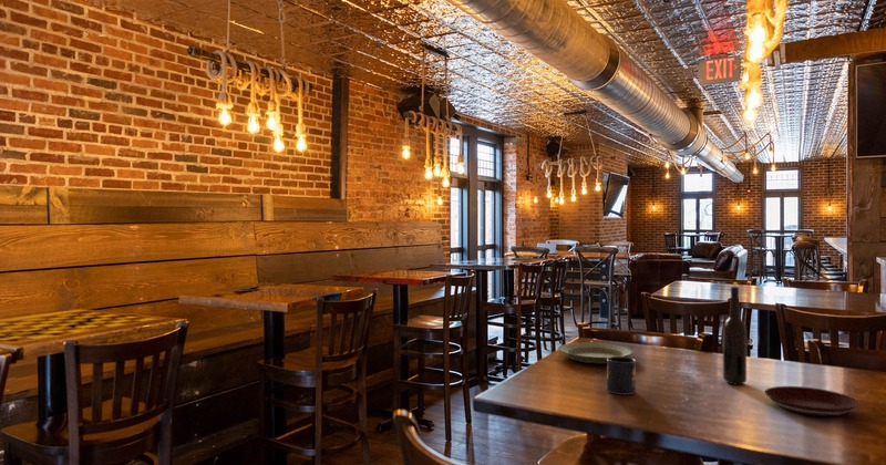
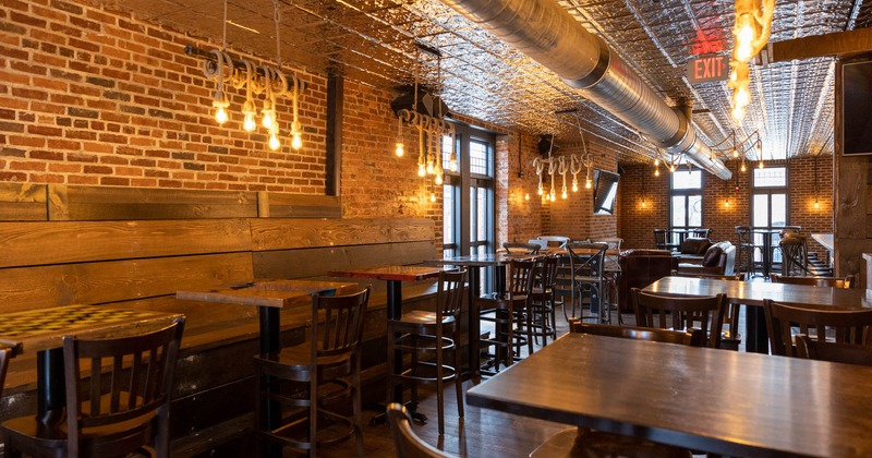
- bottle [722,286,748,386]
- plate [557,341,635,364]
- plate [764,385,859,417]
- mug [606,356,637,395]
